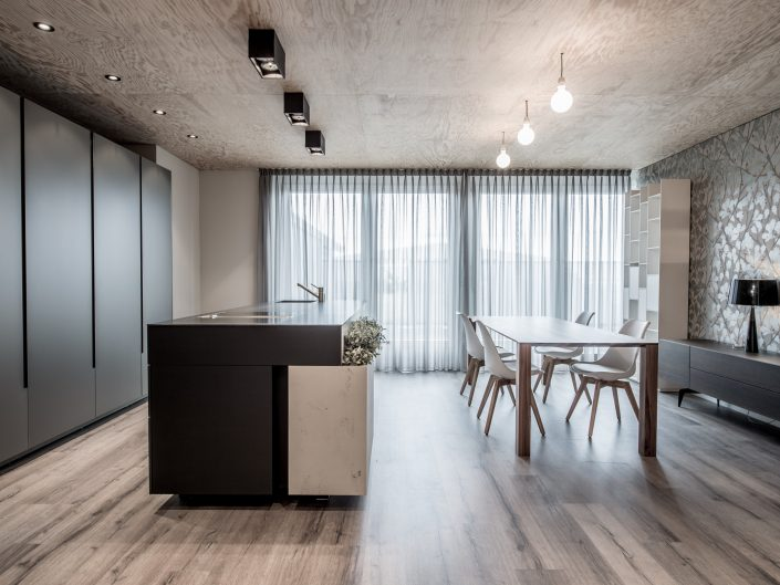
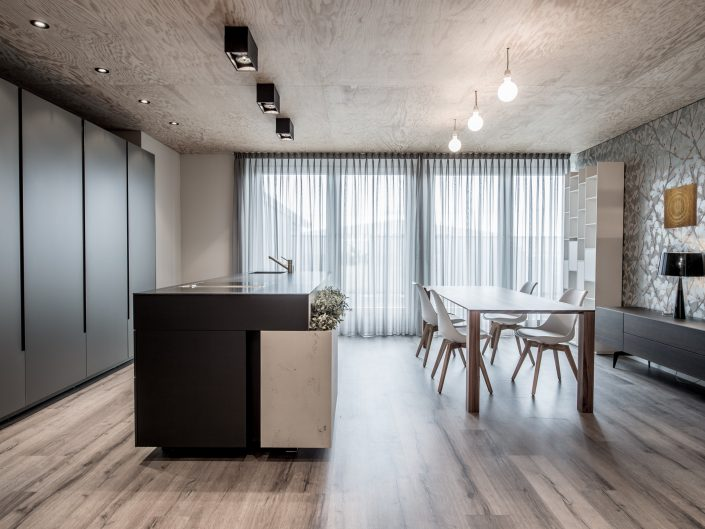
+ wall art [663,182,698,230]
